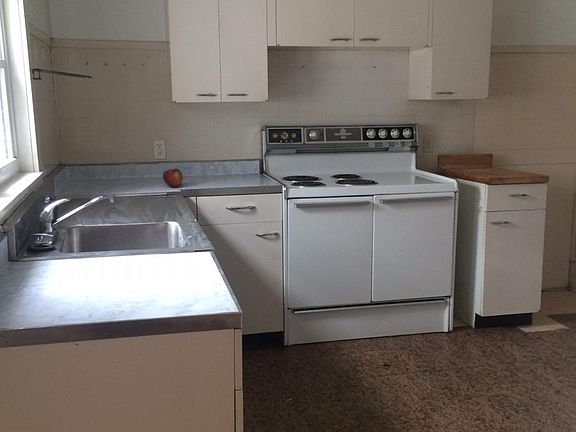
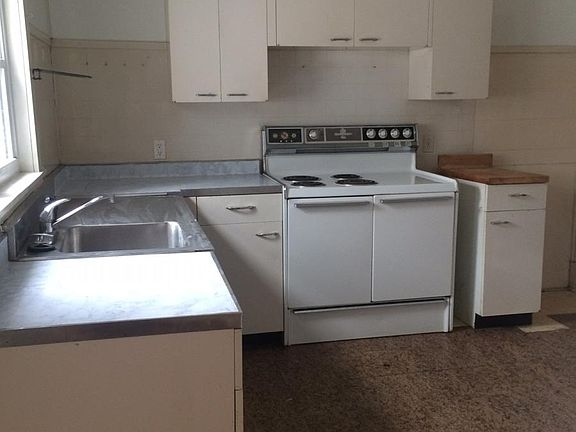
- fruit [162,167,184,188]
